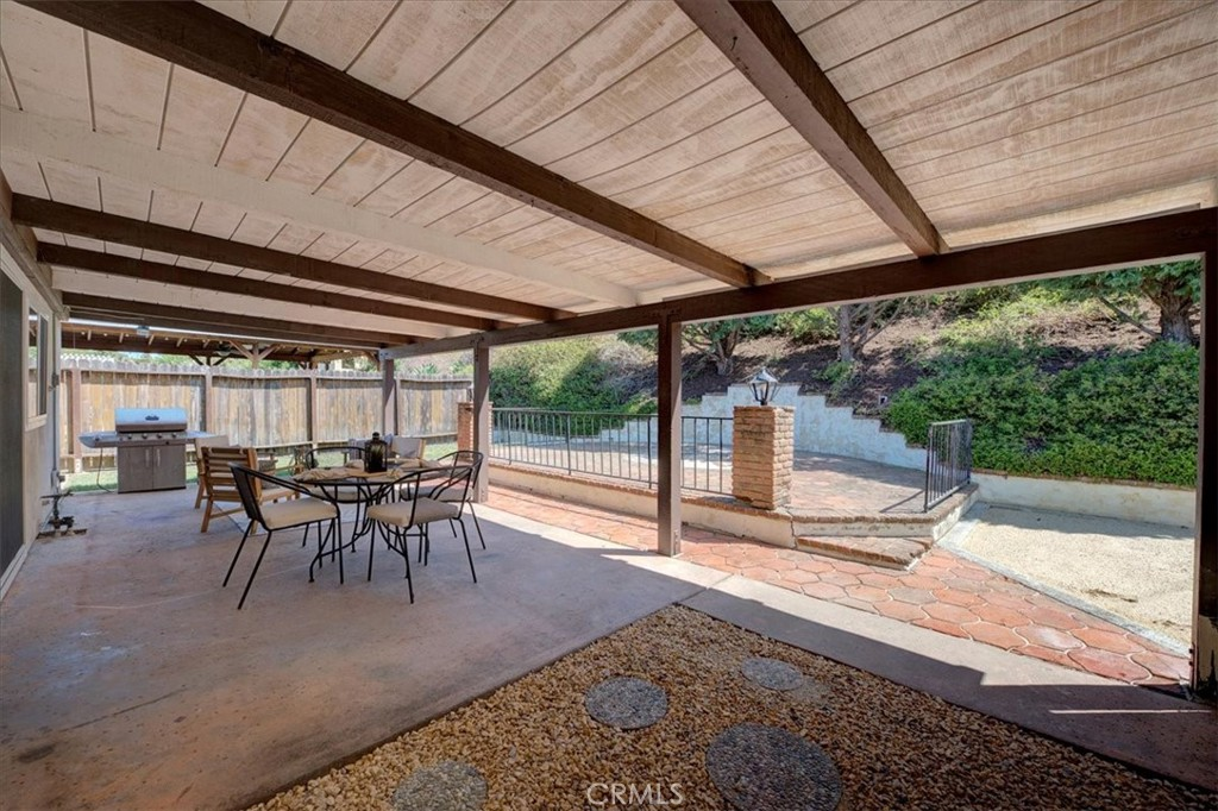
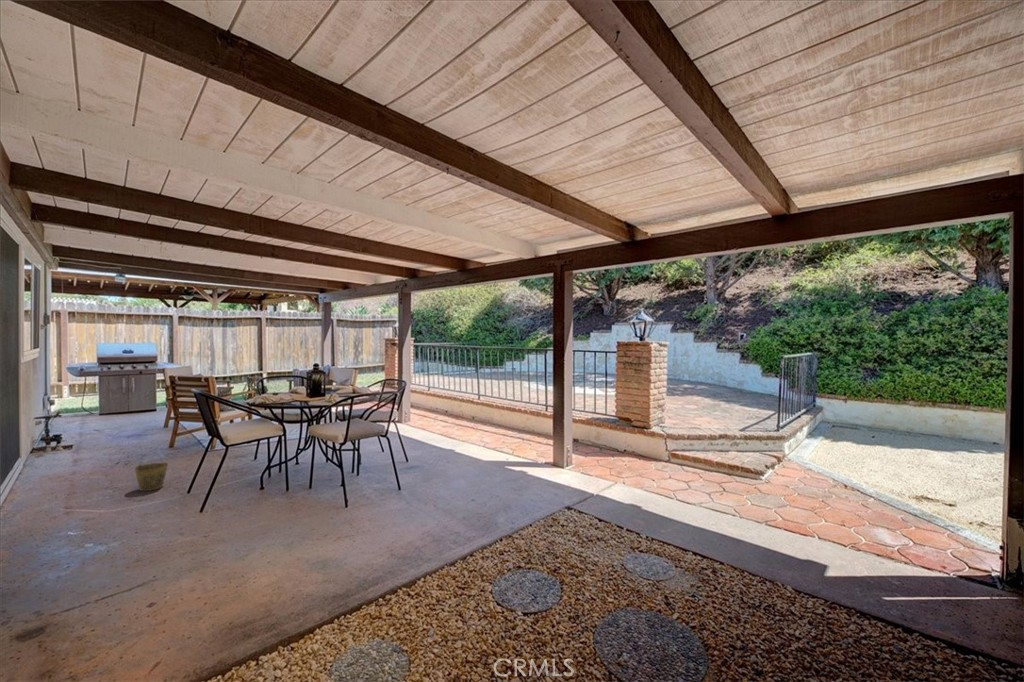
+ bucket [133,450,170,492]
